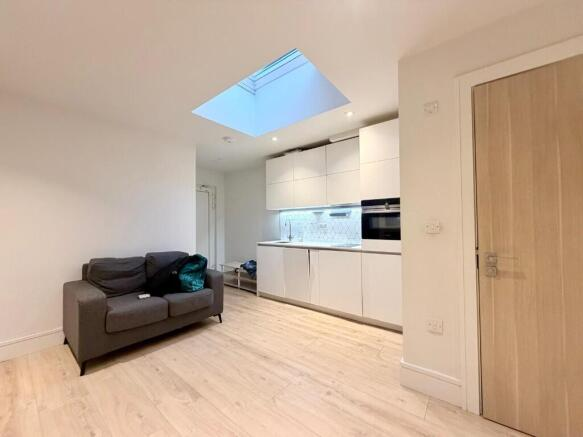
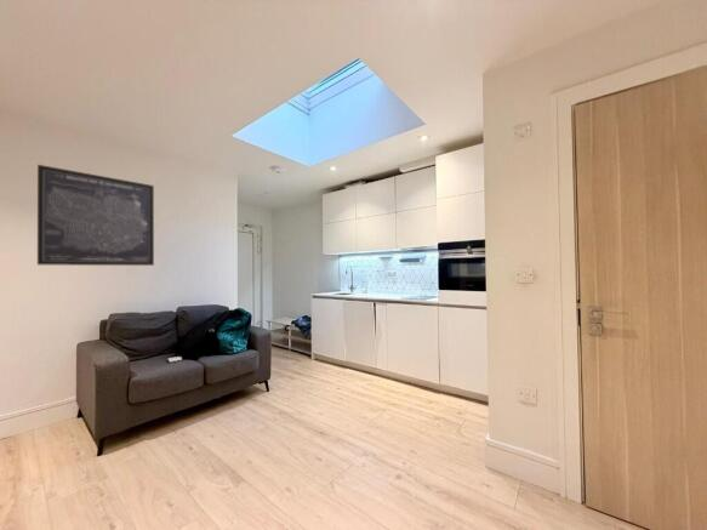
+ wall art [36,164,155,267]
